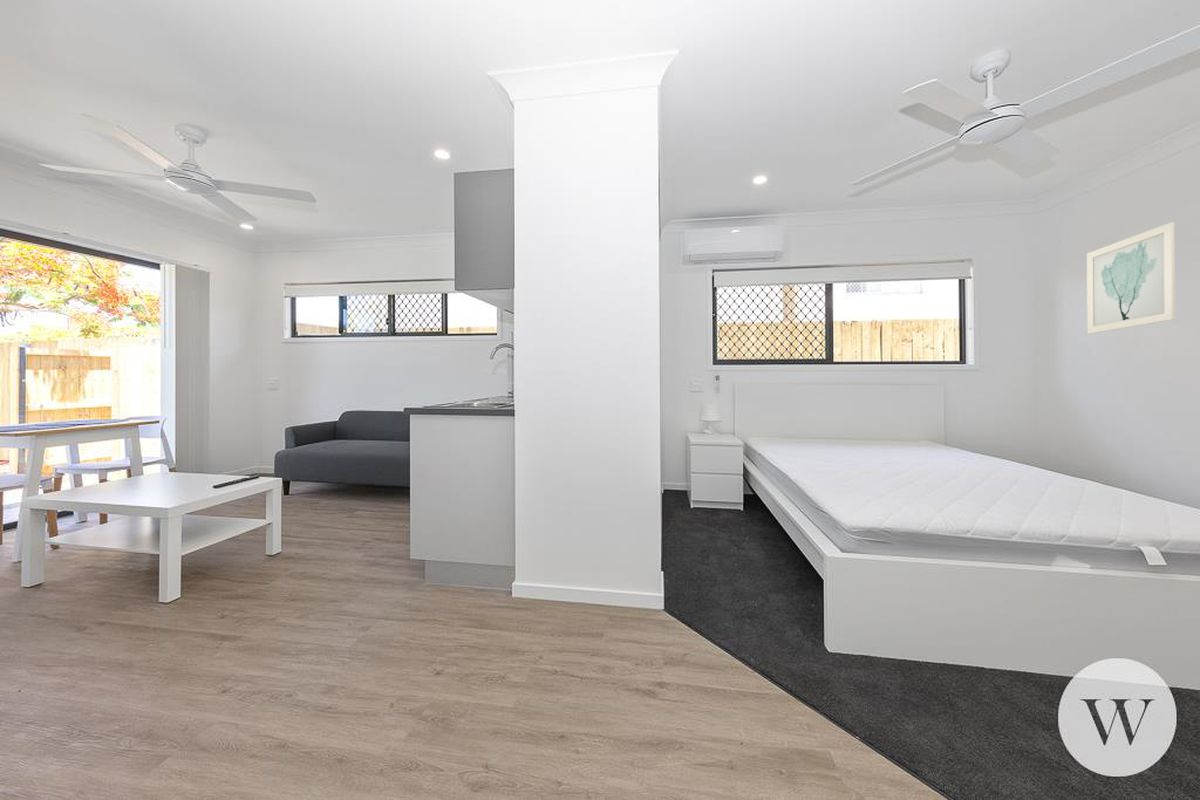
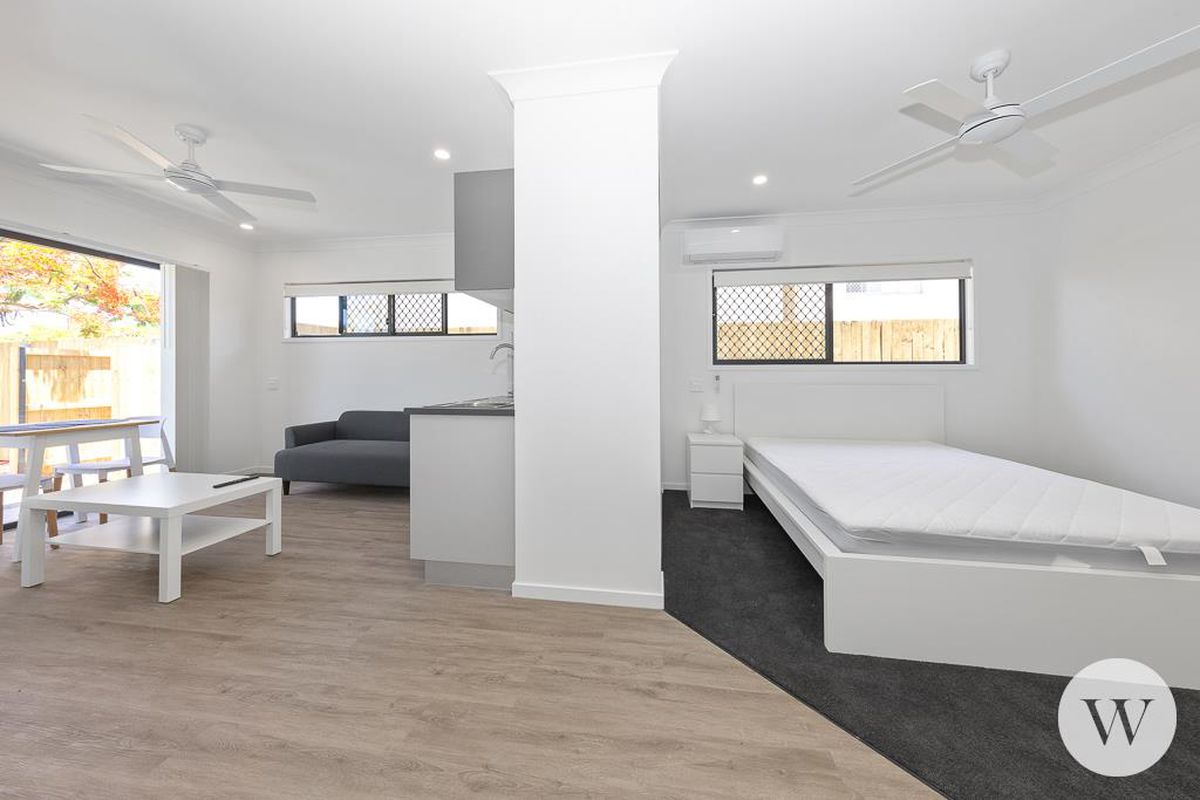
- wall art [1086,221,1176,335]
